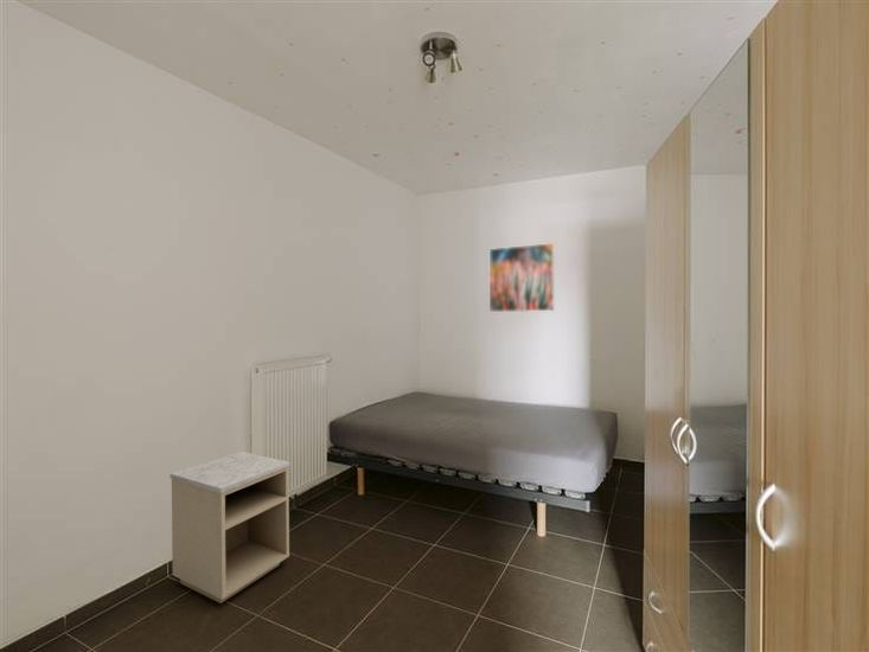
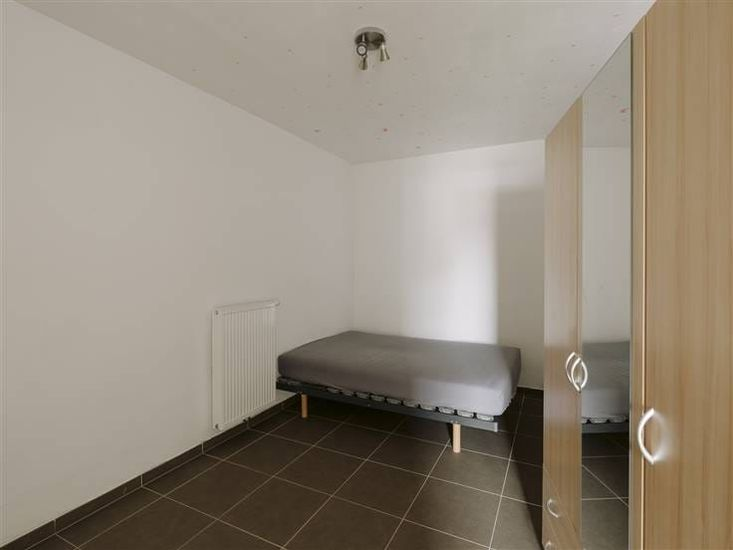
- nightstand [168,450,290,605]
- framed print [488,242,555,313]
